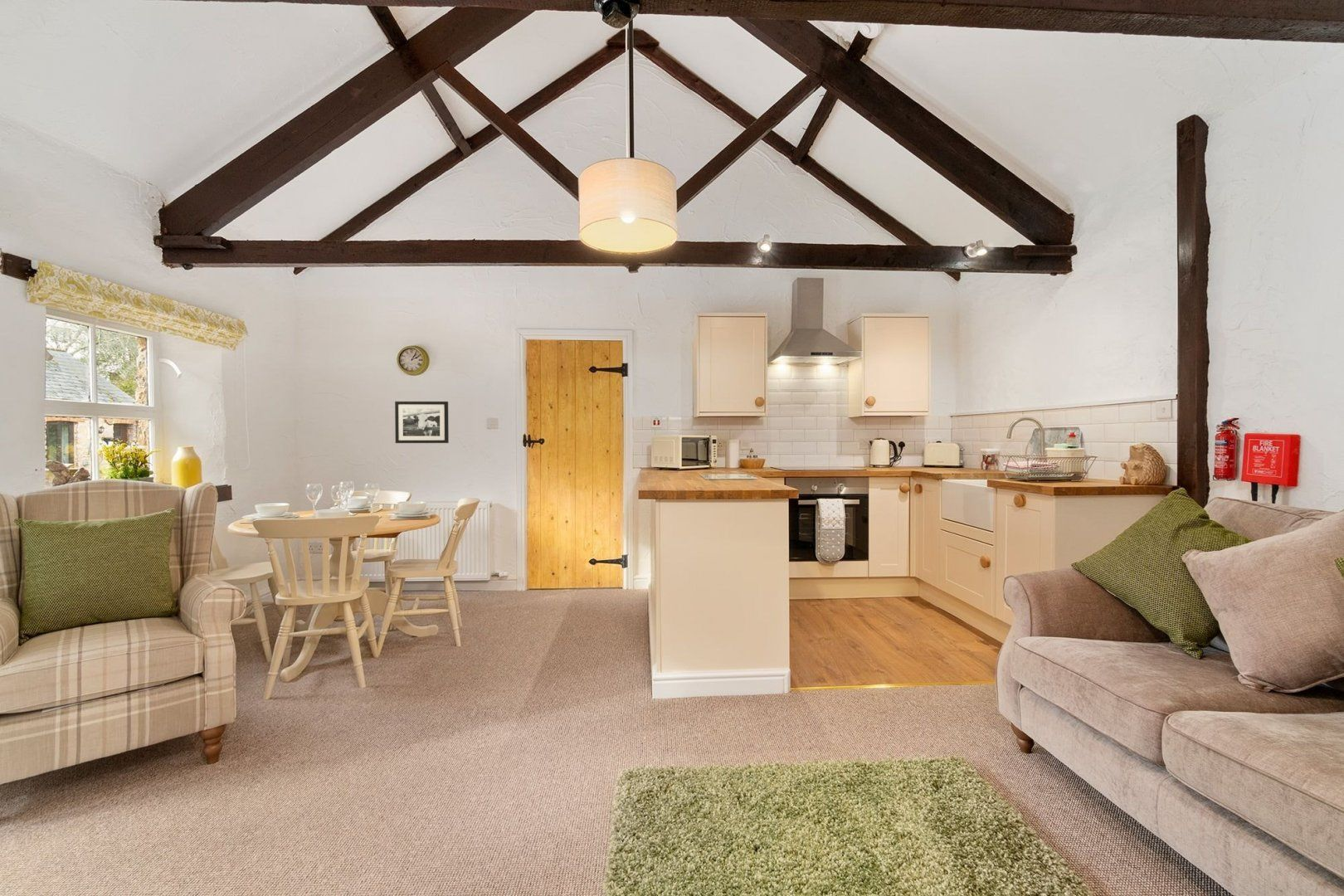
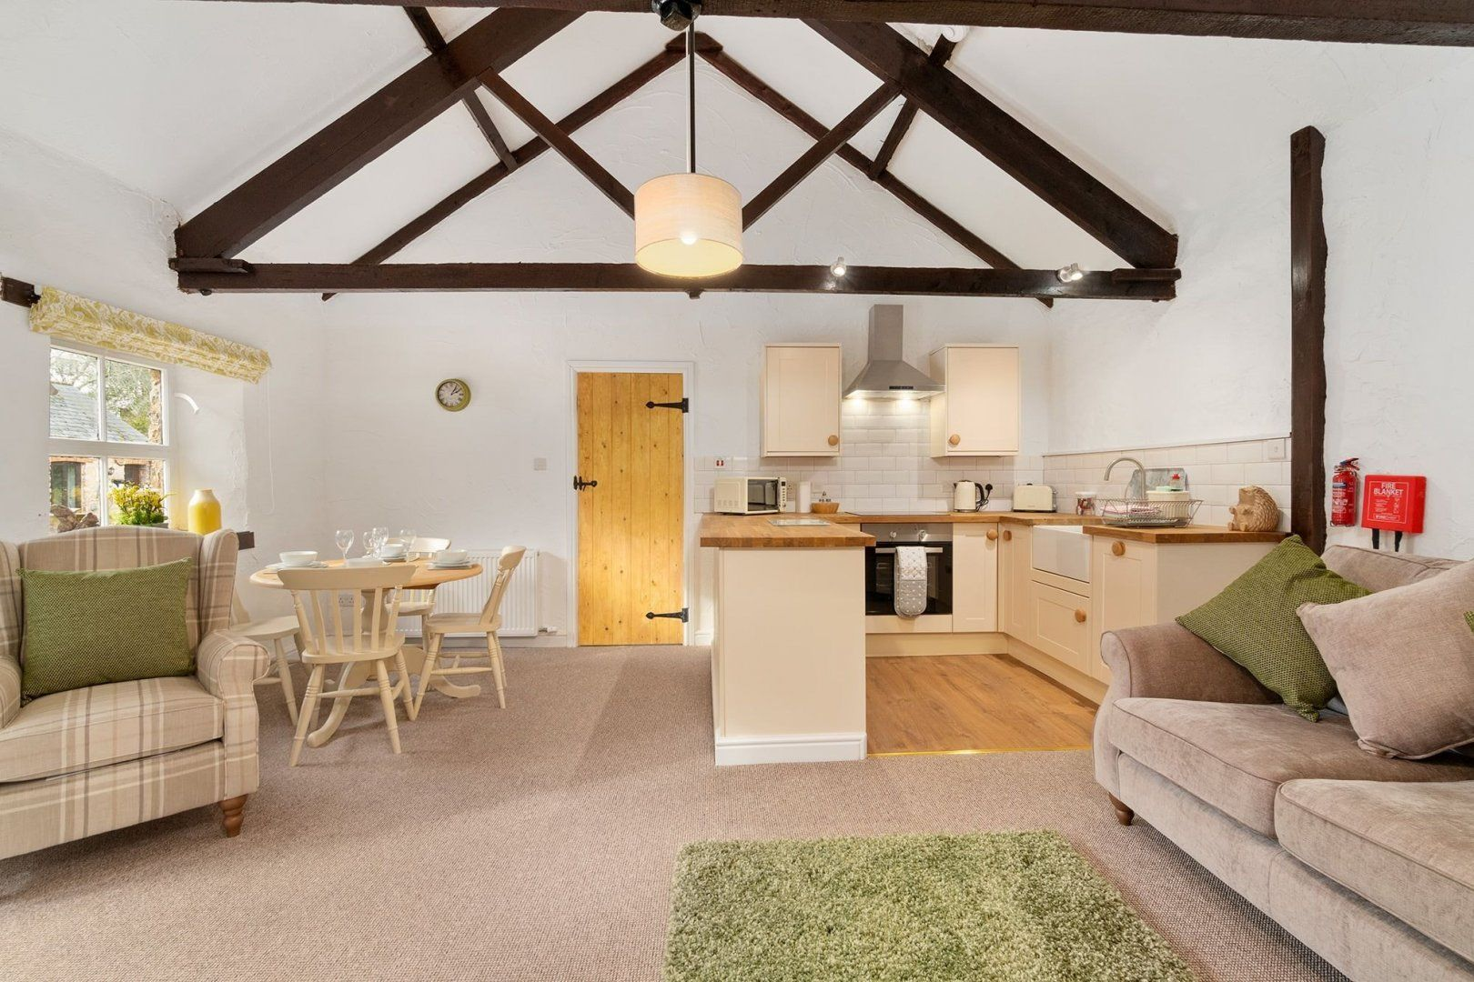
- picture frame [394,401,450,444]
